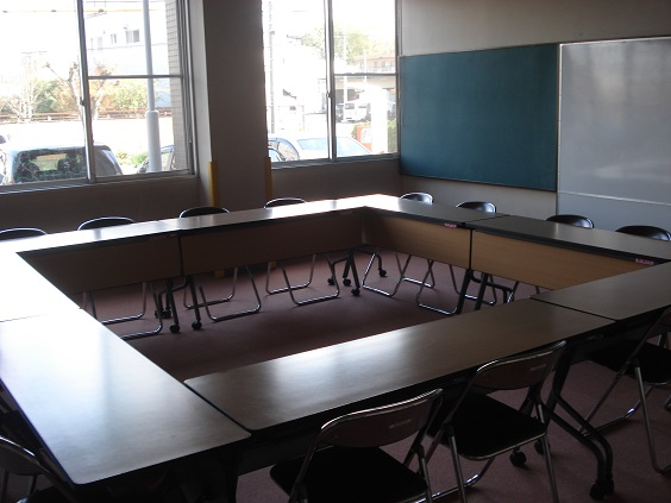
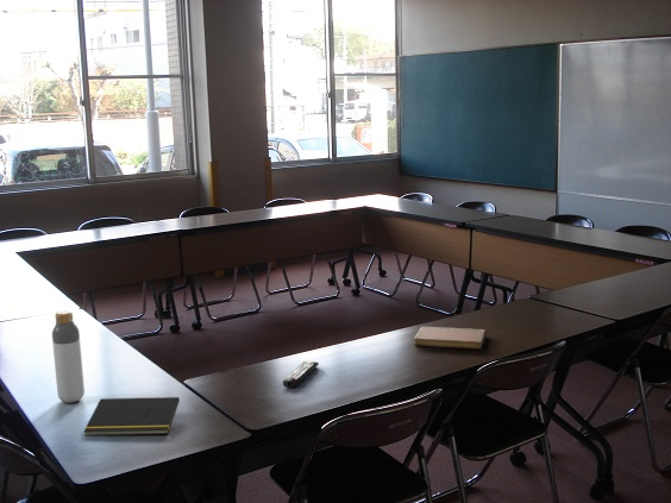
+ notepad [83,396,181,436]
+ notebook [413,326,487,350]
+ remote control [282,360,320,389]
+ bottle [51,309,86,404]
